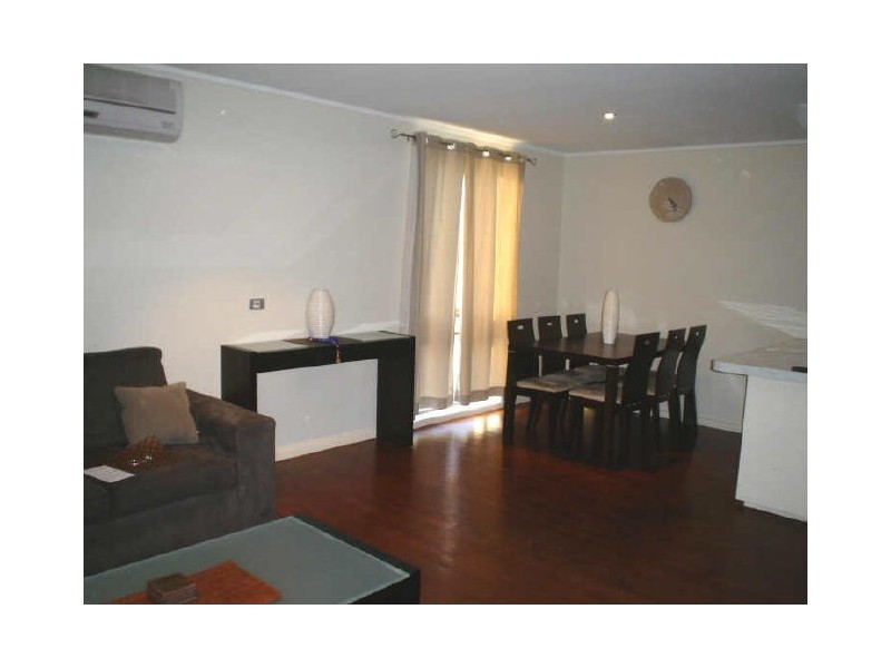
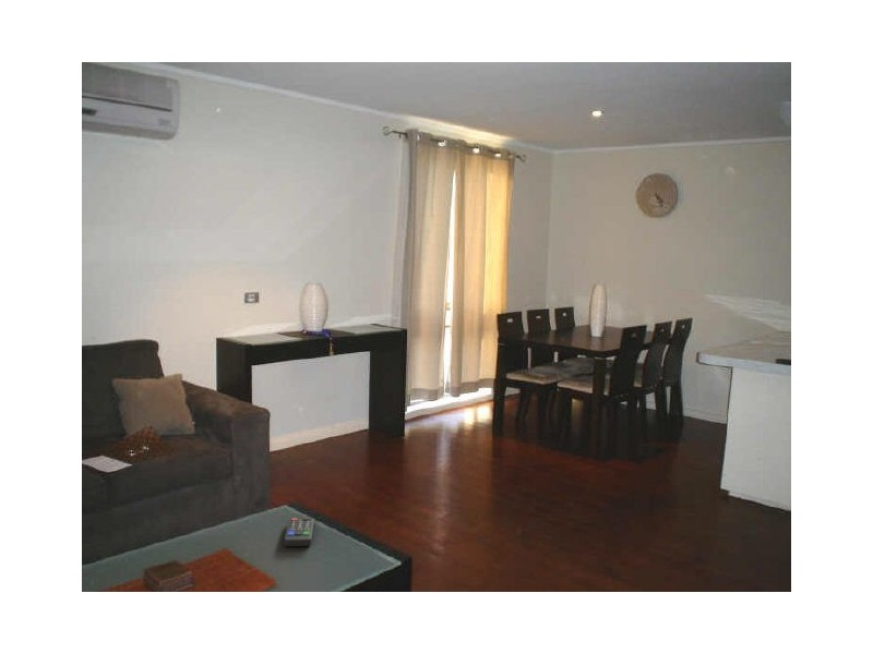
+ remote control [283,517,314,547]
